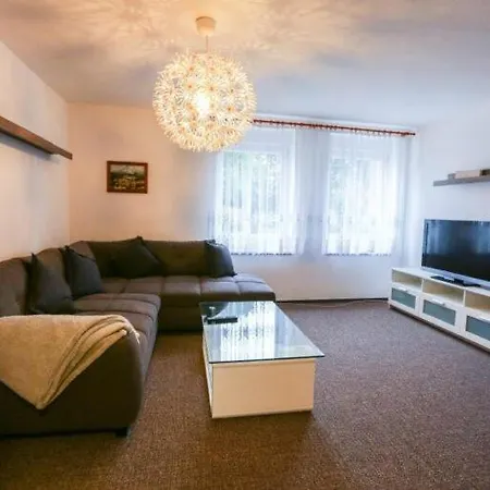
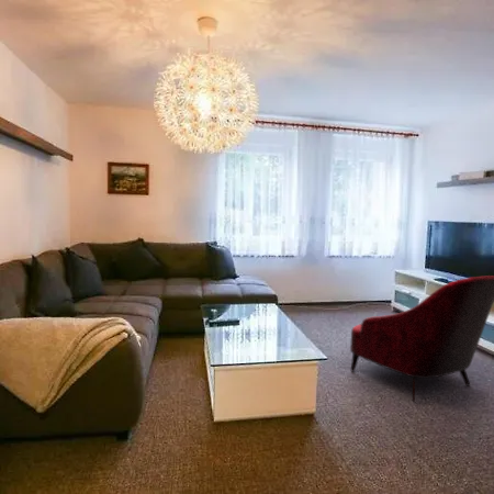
+ armchair [349,274,494,404]
